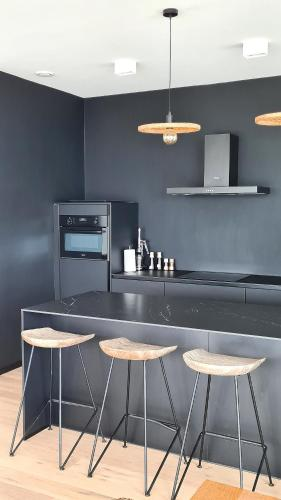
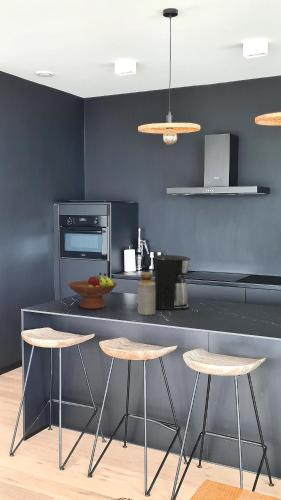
+ bottle [137,271,157,316]
+ fruit bowl [67,272,118,310]
+ coffee maker [136,254,191,311]
